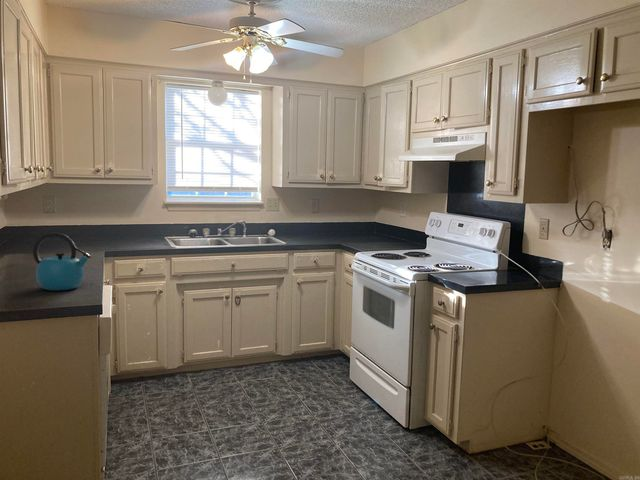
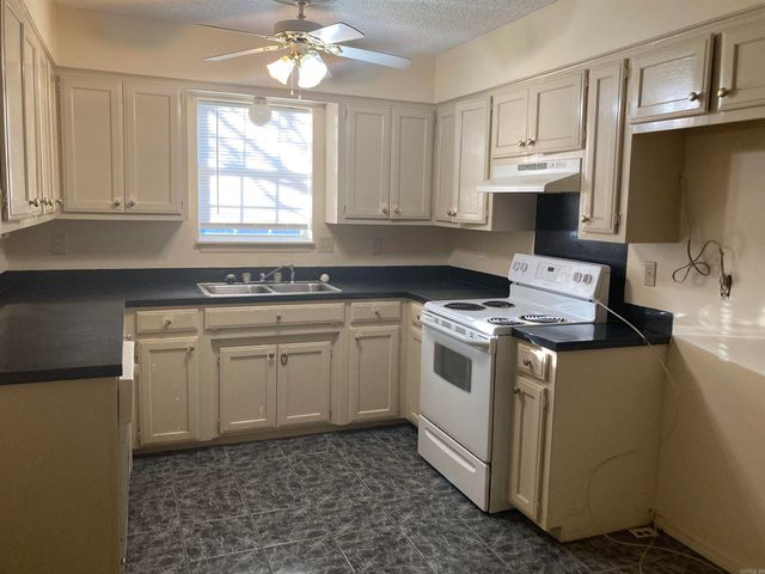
- kettle [32,231,92,291]
